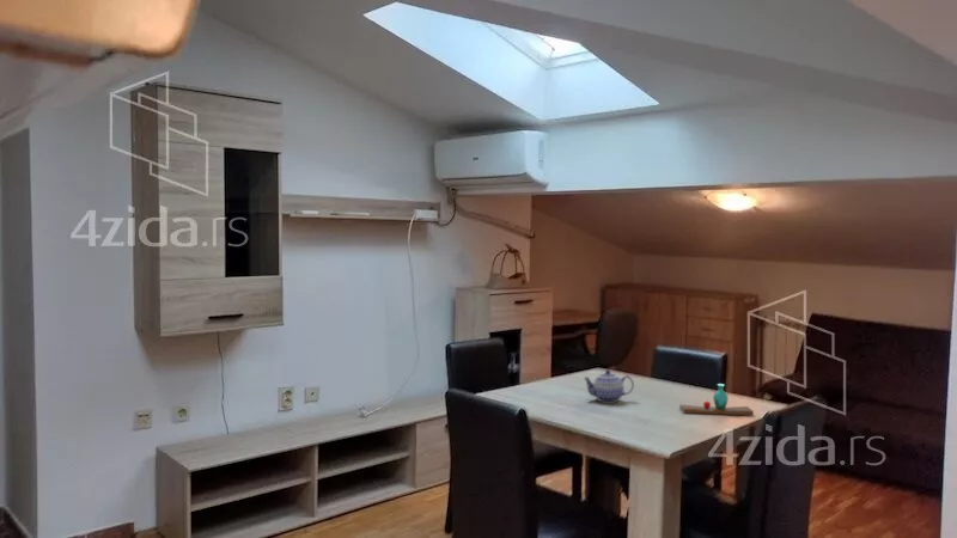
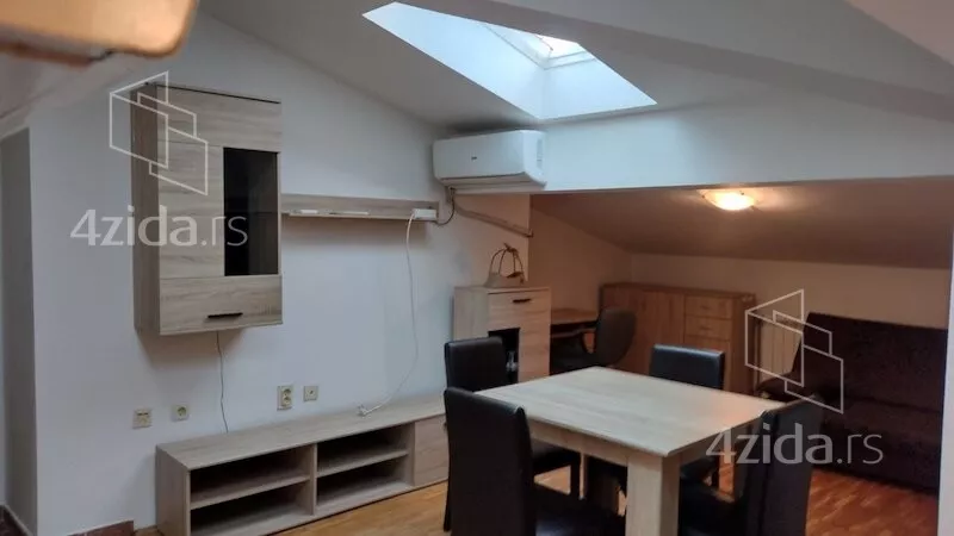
- teapot [583,368,635,403]
- vase [679,383,755,416]
